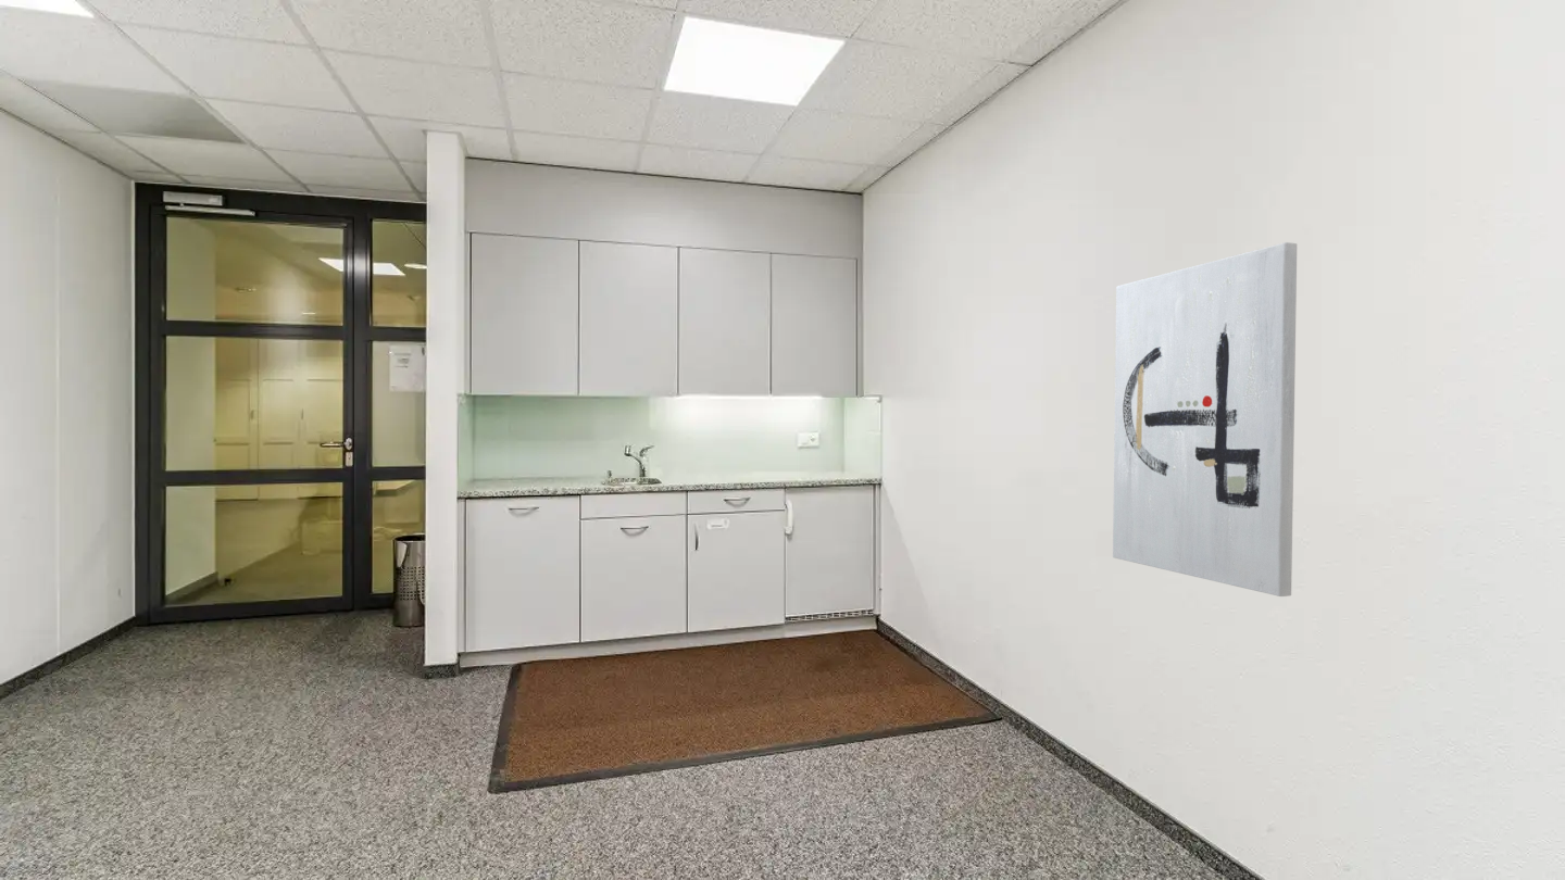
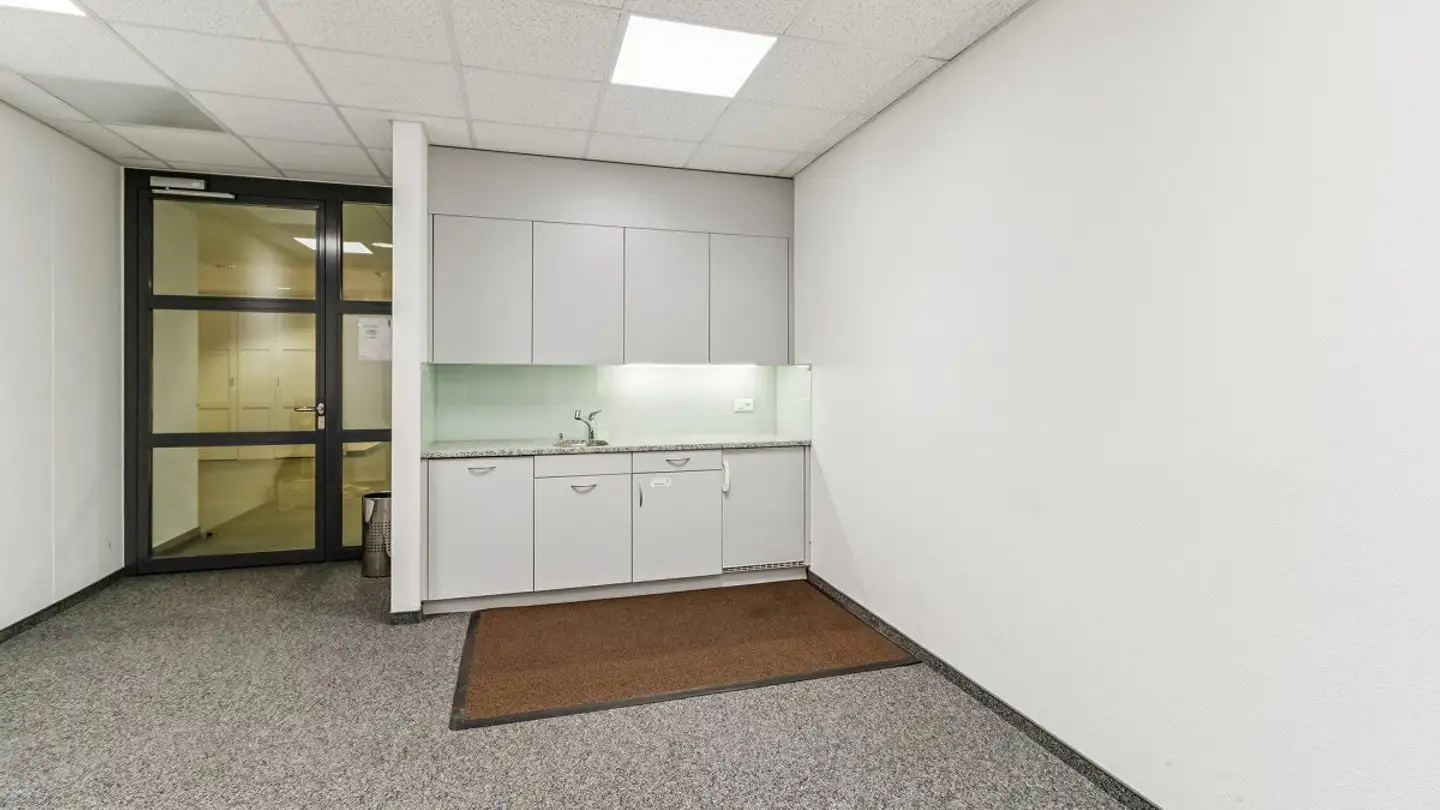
- wall art [1112,241,1298,598]
